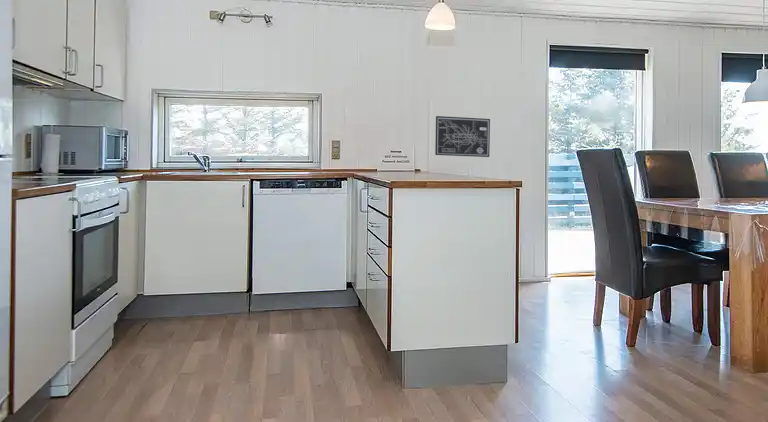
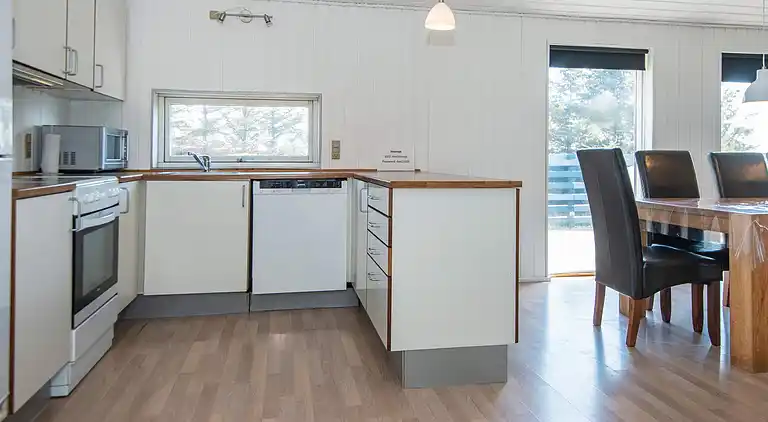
- wall art [434,115,491,158]
